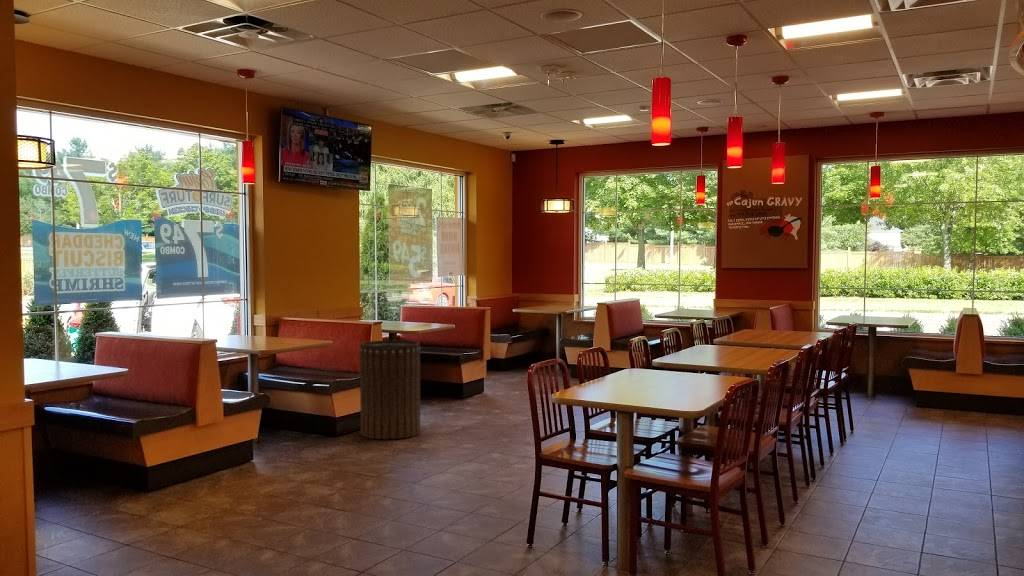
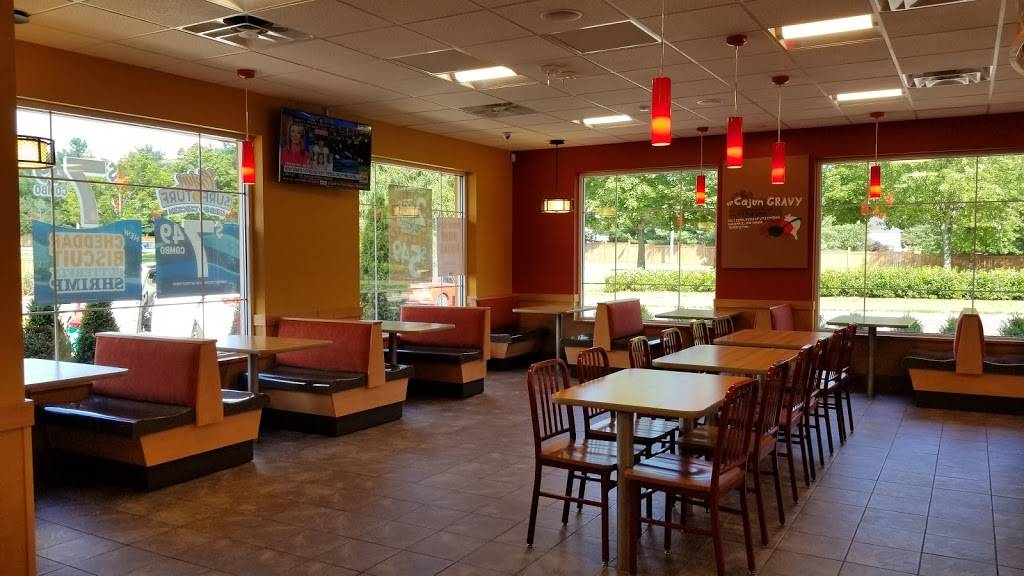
- trash can [358,339,421,440]
